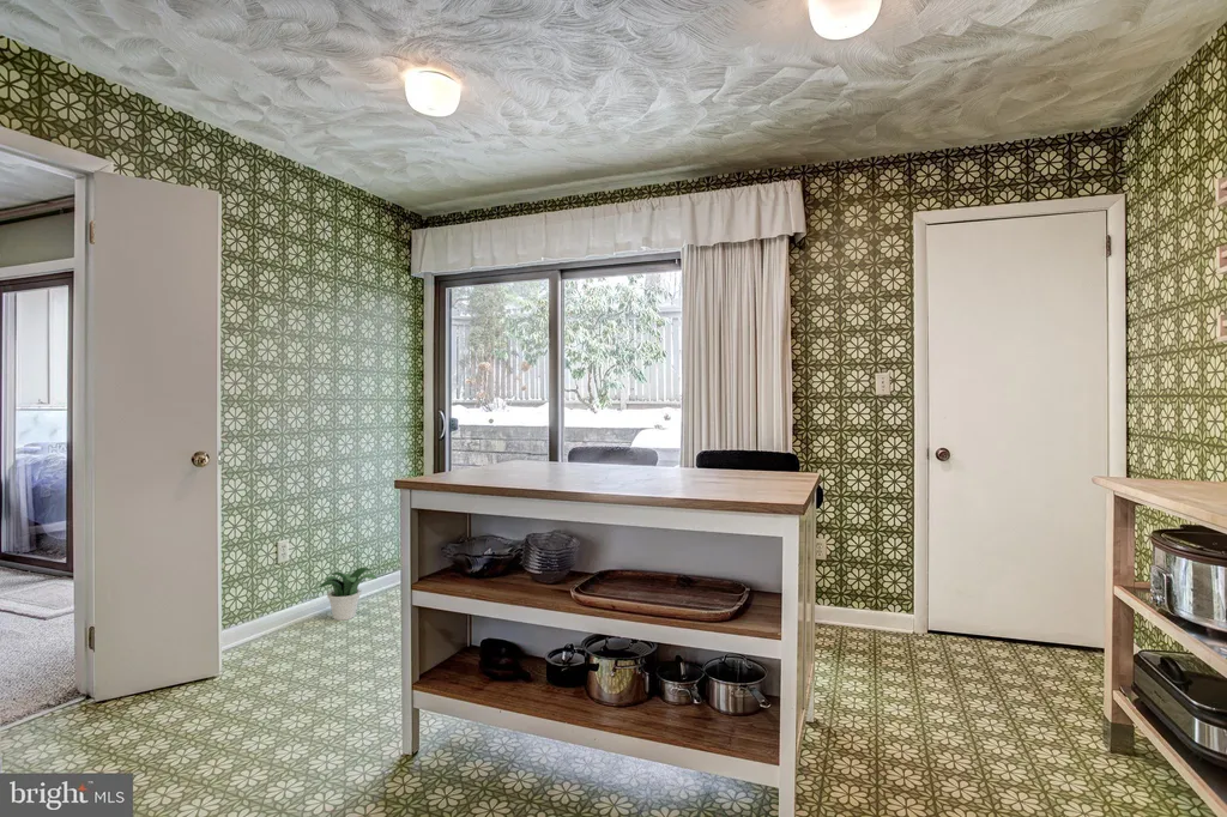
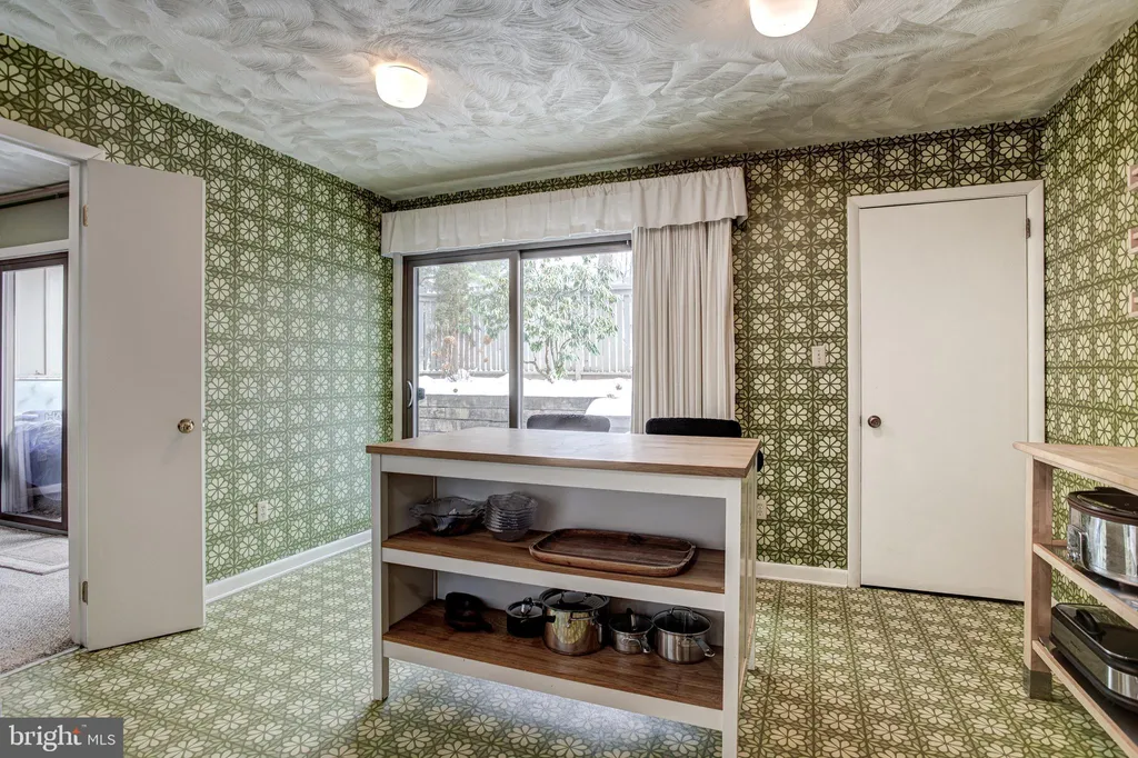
- potted plant [319,567,377,622]
